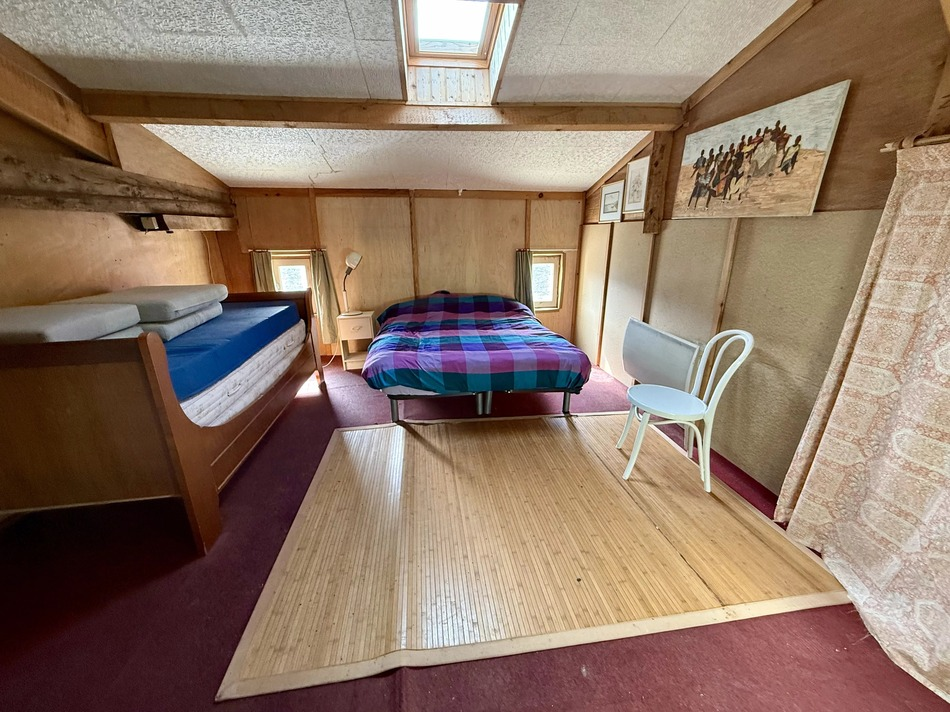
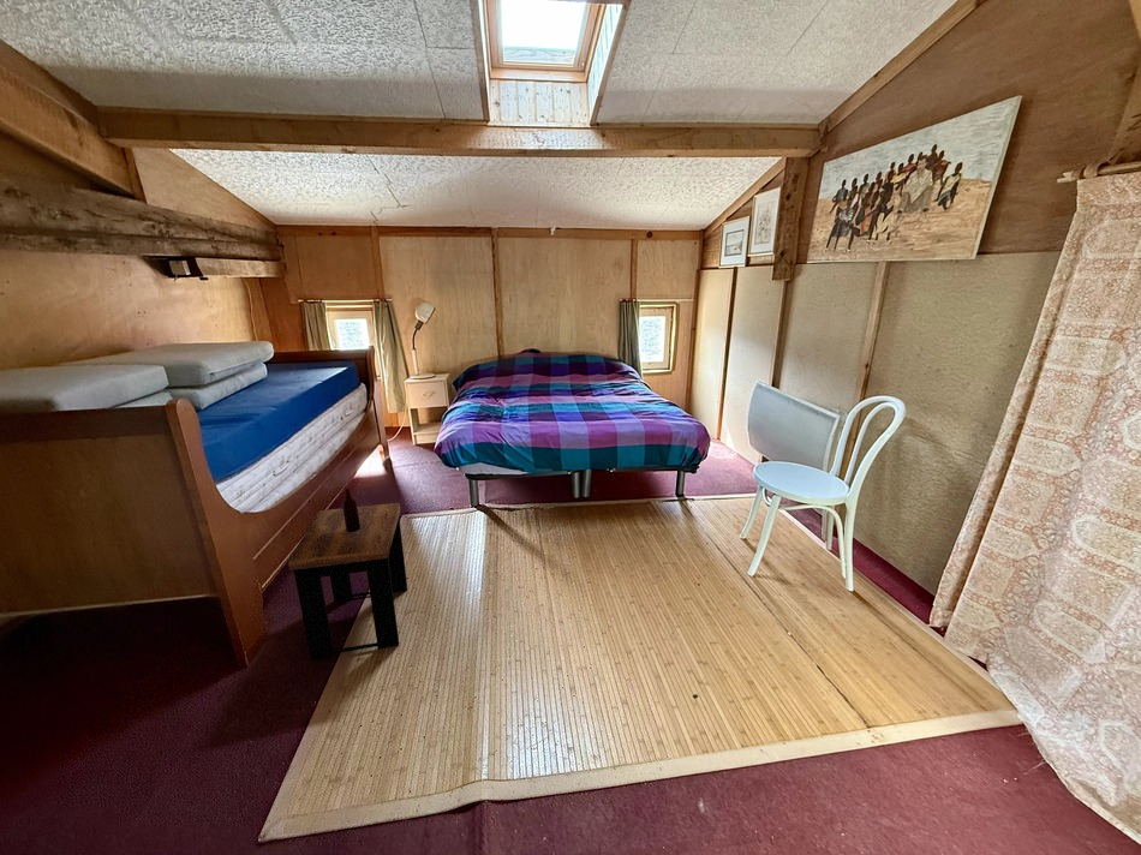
+ side table [287,485,408,662]
